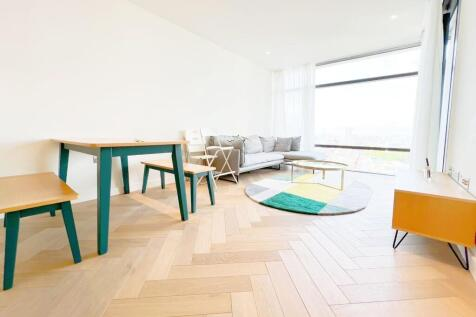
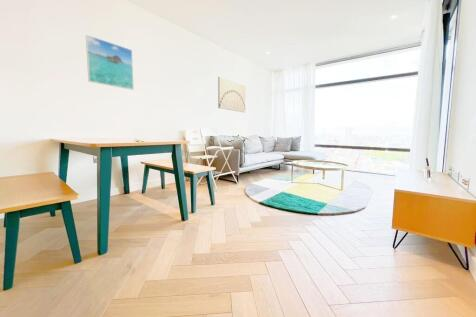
+ wall art [217,76,247,113]
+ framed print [85,34,135,91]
